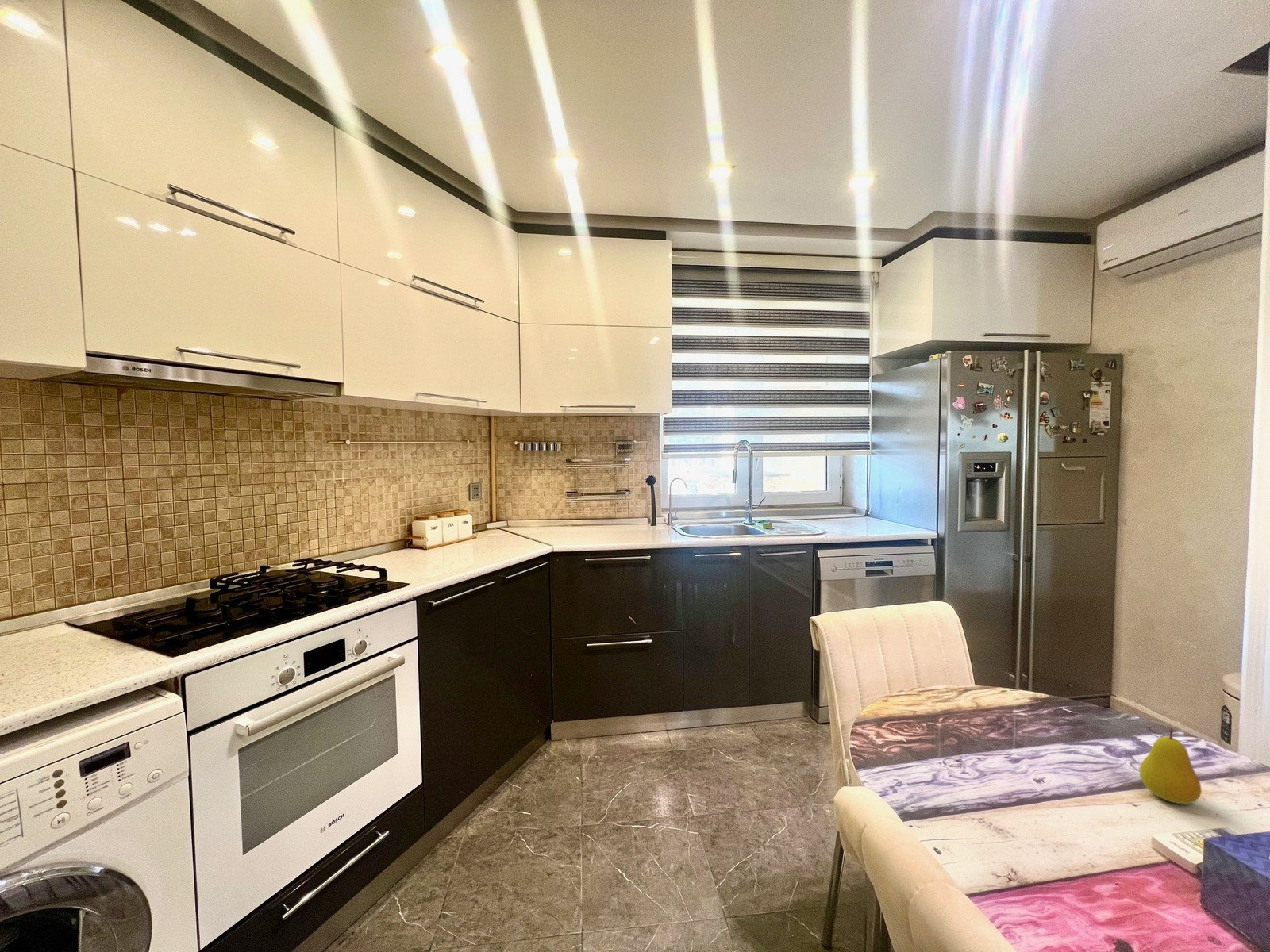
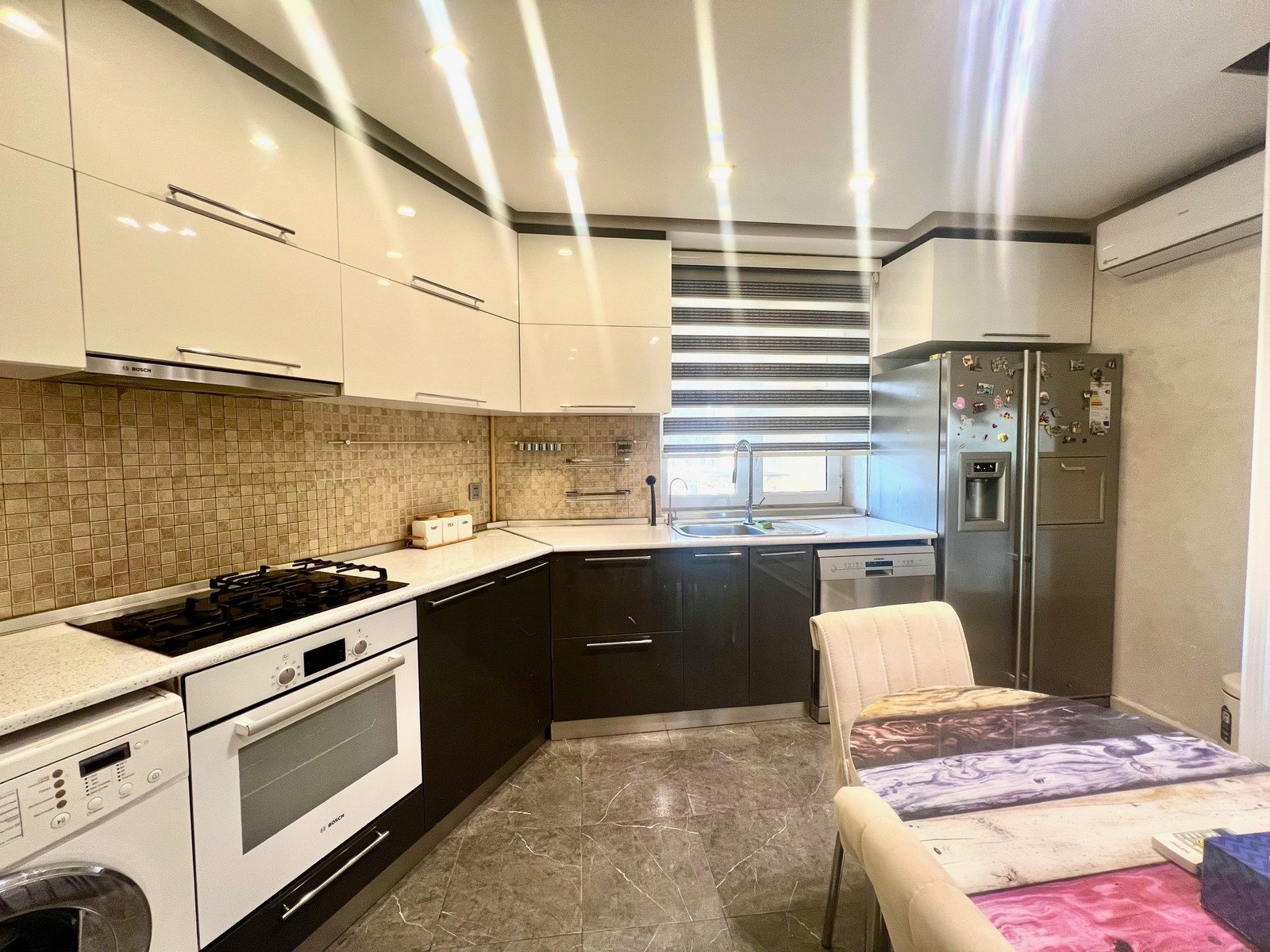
- fruit [1139,728,1203,805]
